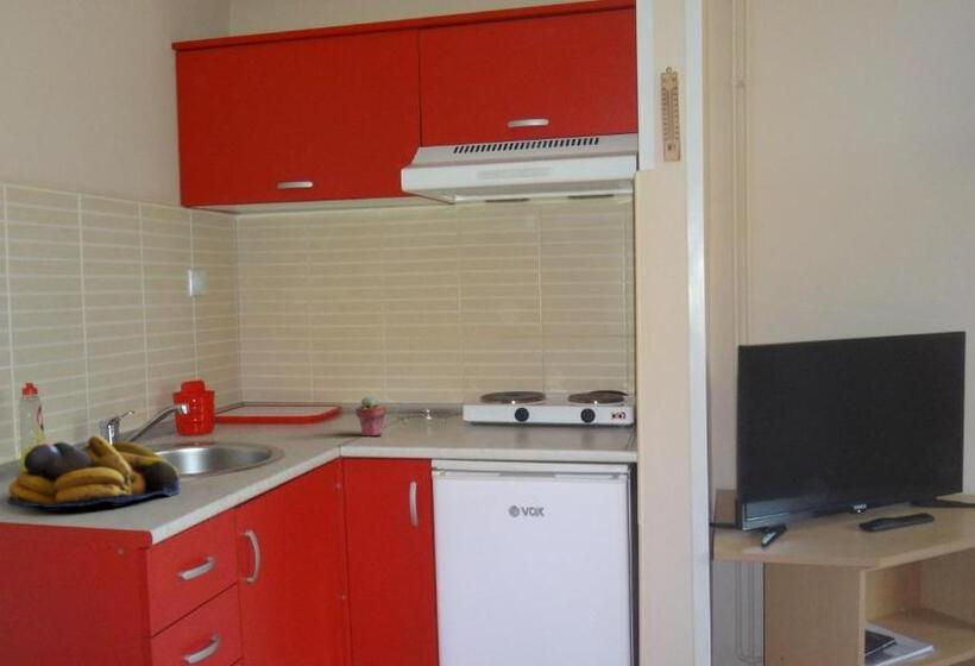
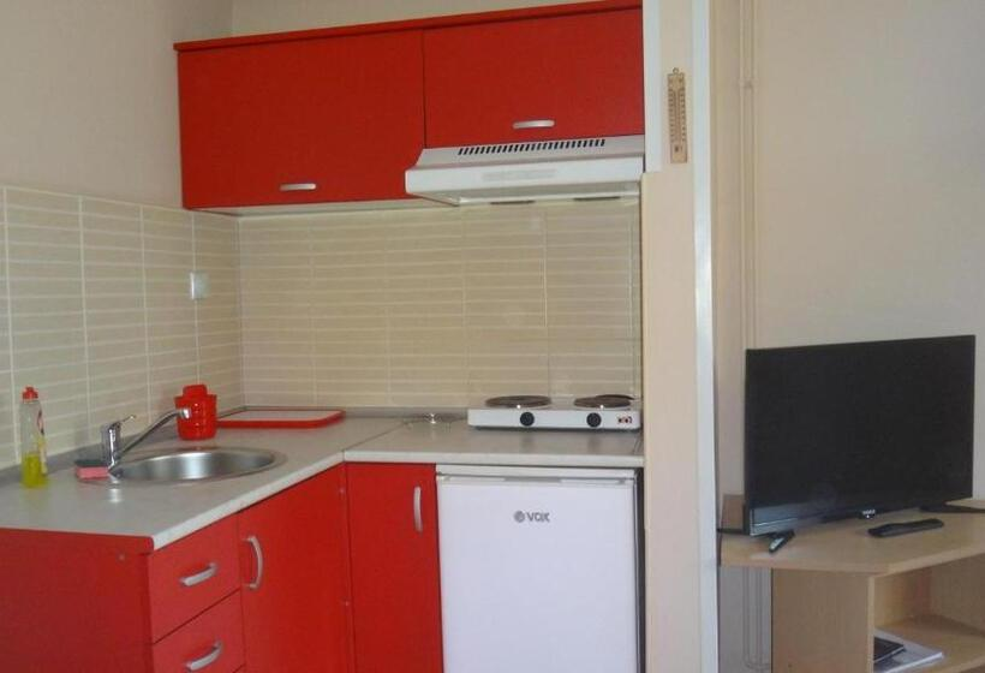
- potted succulent [354,395,386,438]
- fruit bowl [6,434,182,509]
